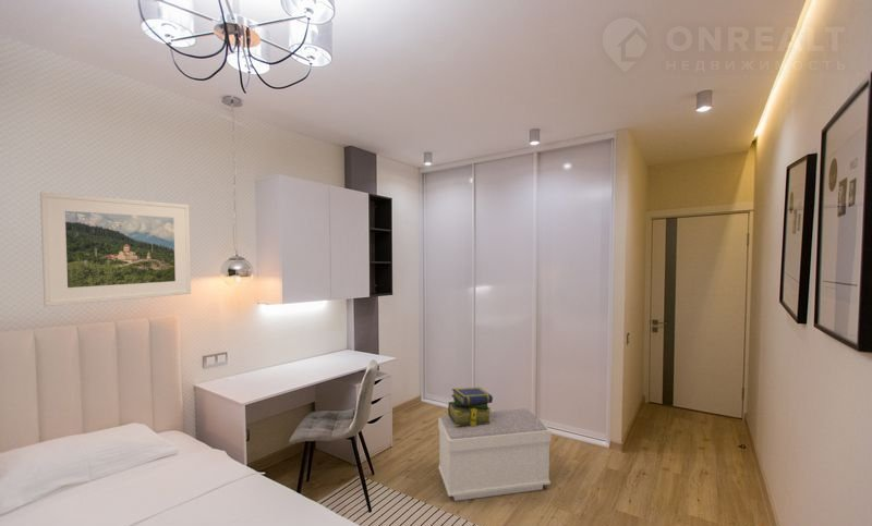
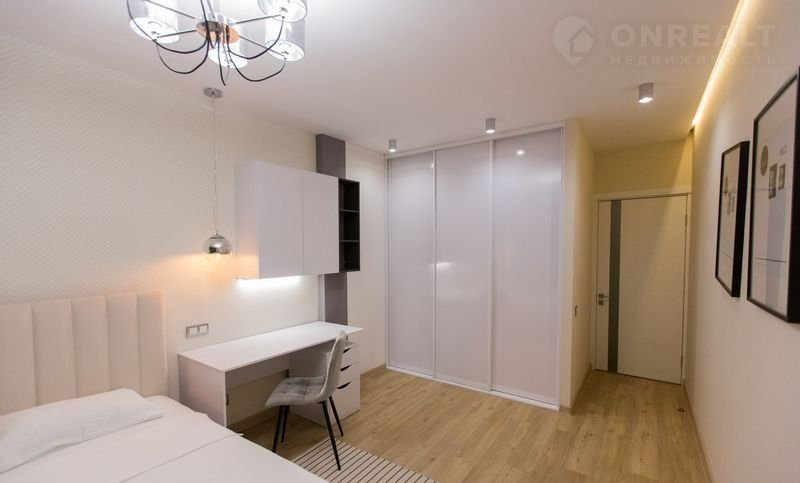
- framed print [39,191,192,307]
- bench [437,407,553,502]
- stack of books [447,387,494,427]
